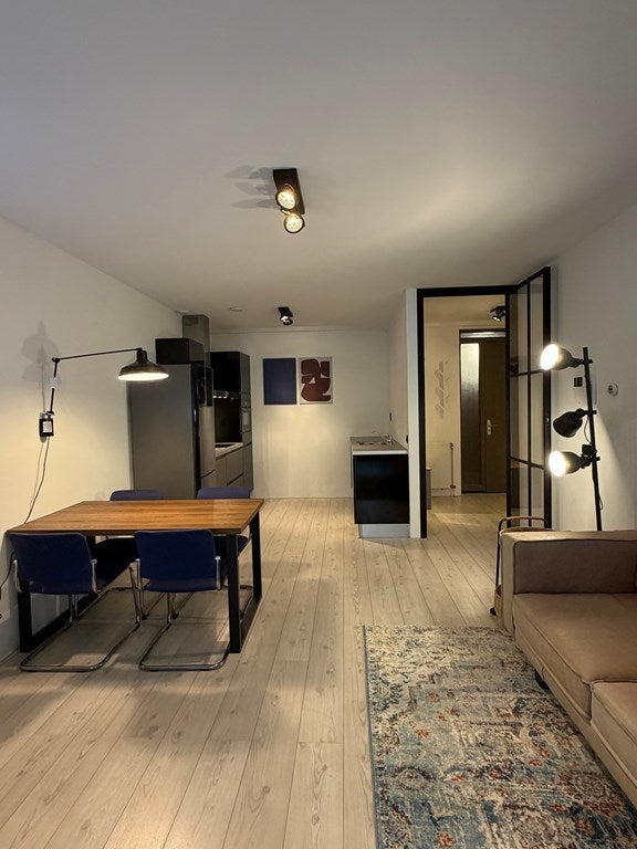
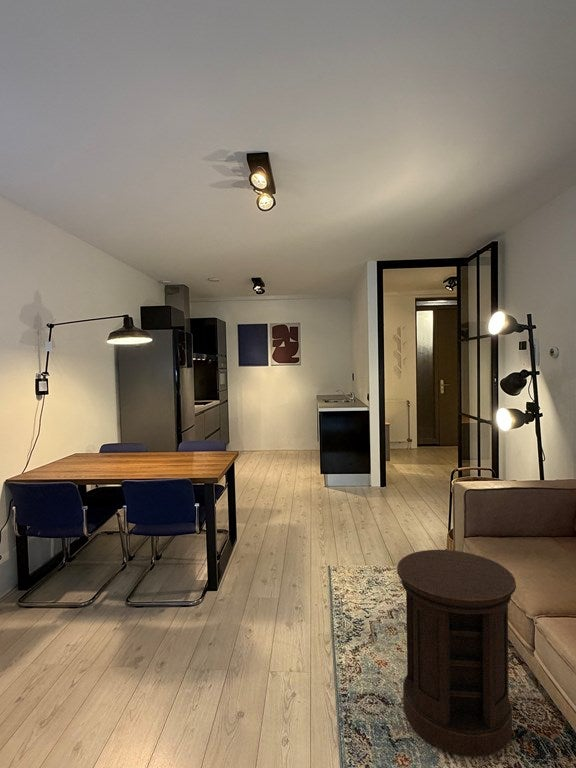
+ side table [396,549,517,758]
